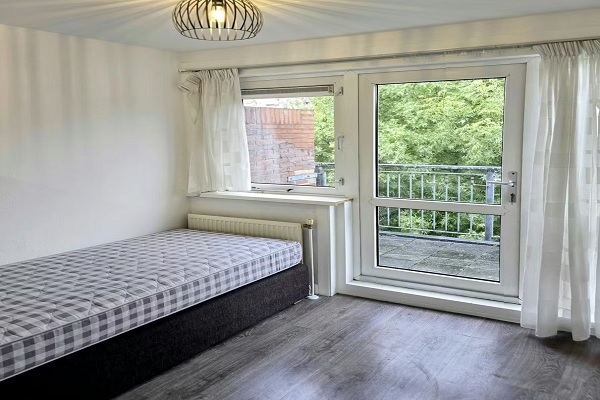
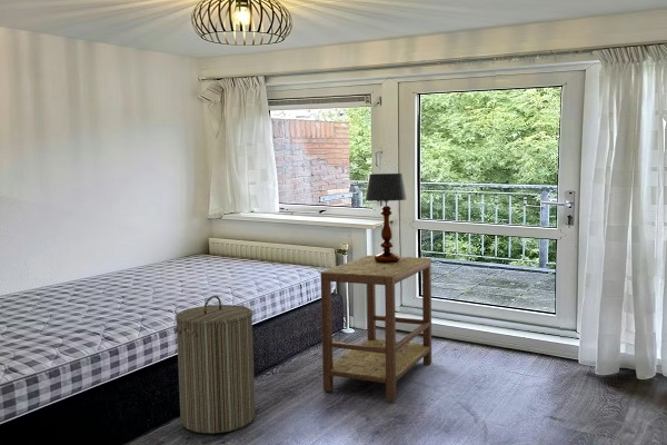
+ table lamp [364,172,408,263]
+ side table [319,255,432,402]
+ laundry hamper [175,295,256,435]
